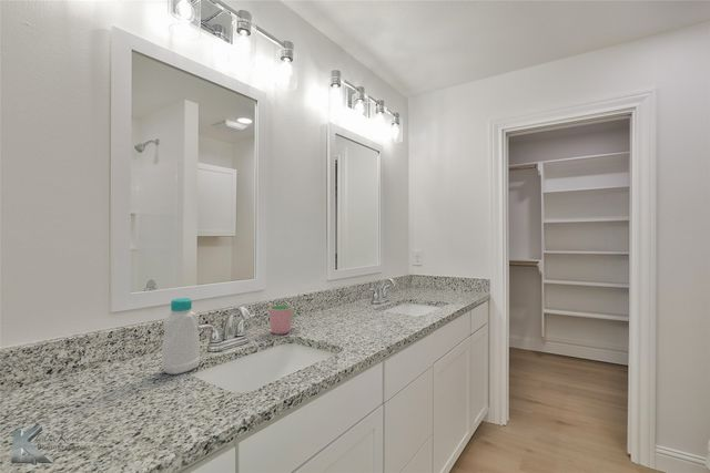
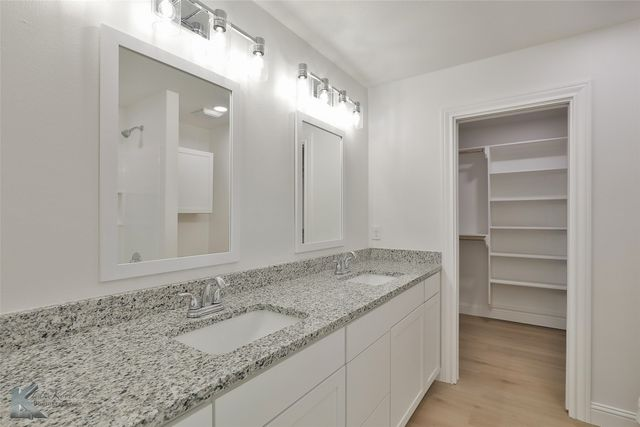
- cup [268,305,295,336]
- bottle [161,297,201,376]
